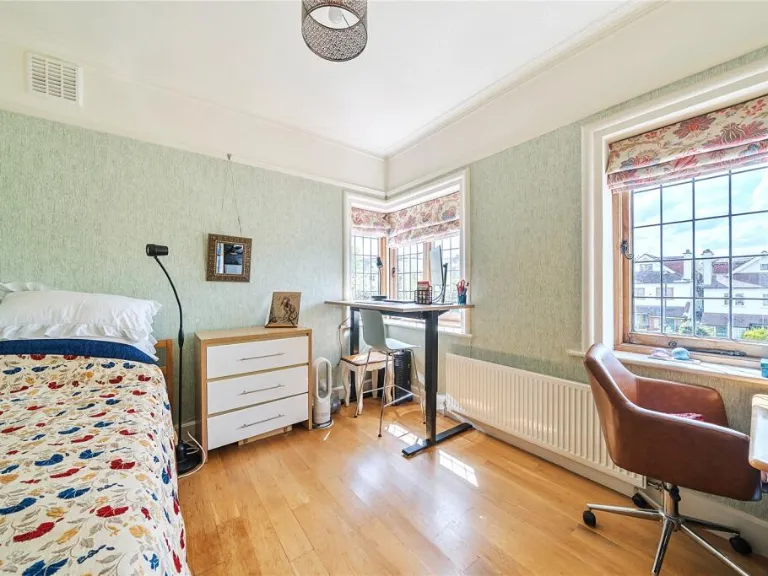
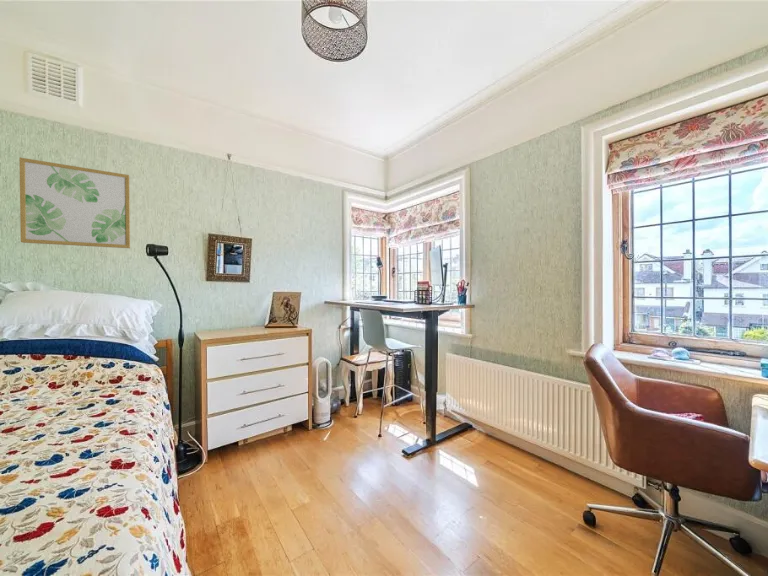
+ wall art [18,157,131,249]
